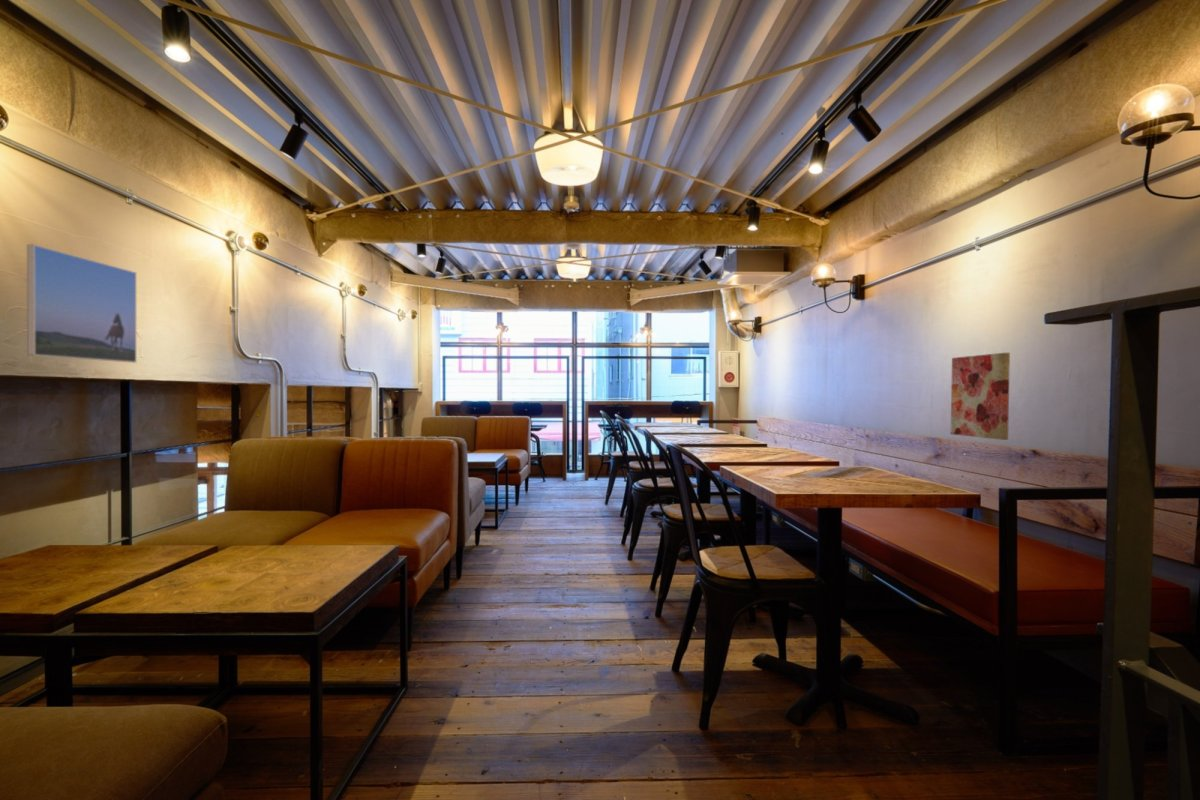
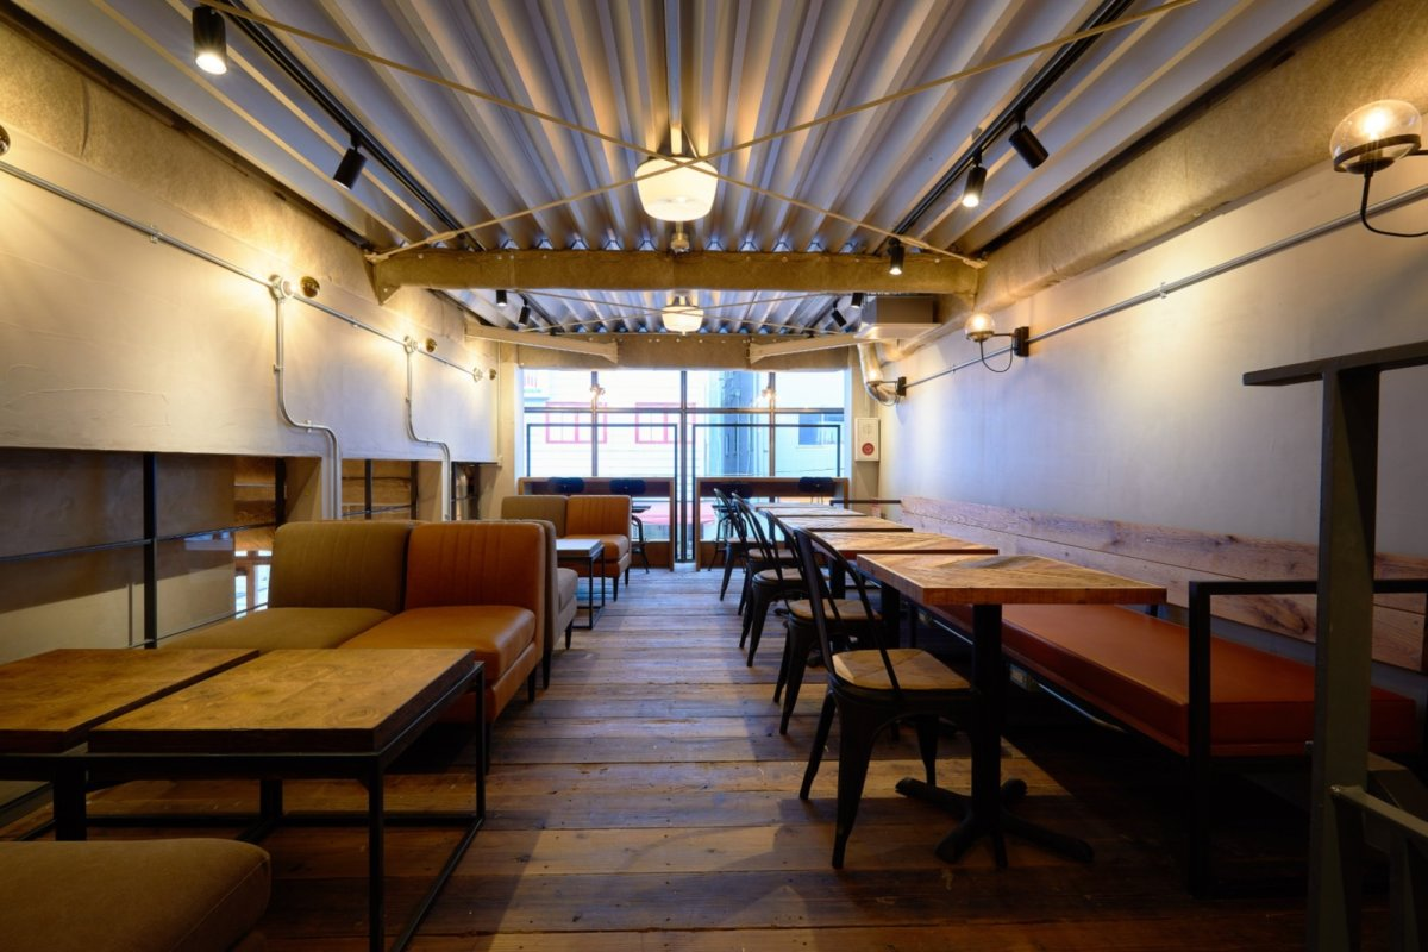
- wall art [950,352,1011,441]
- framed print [26,243,137,364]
